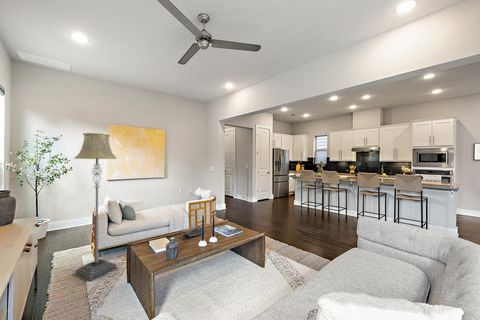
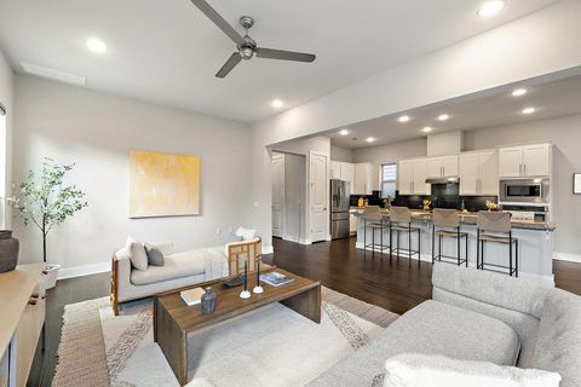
- floor lamp [73,132,118,281]
